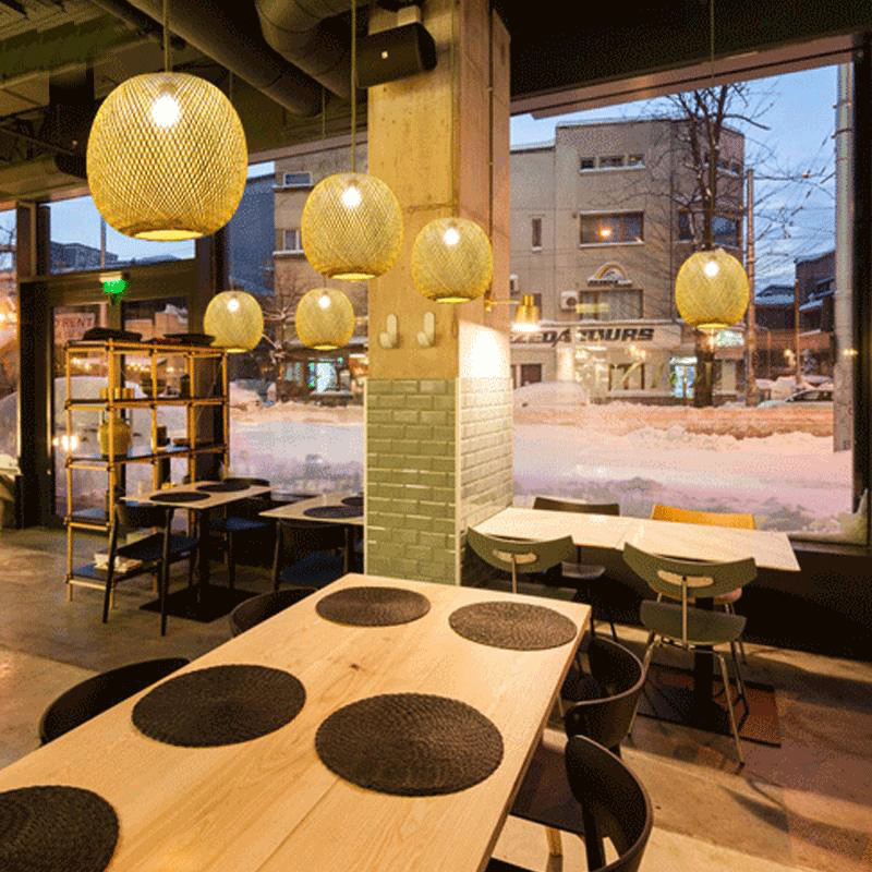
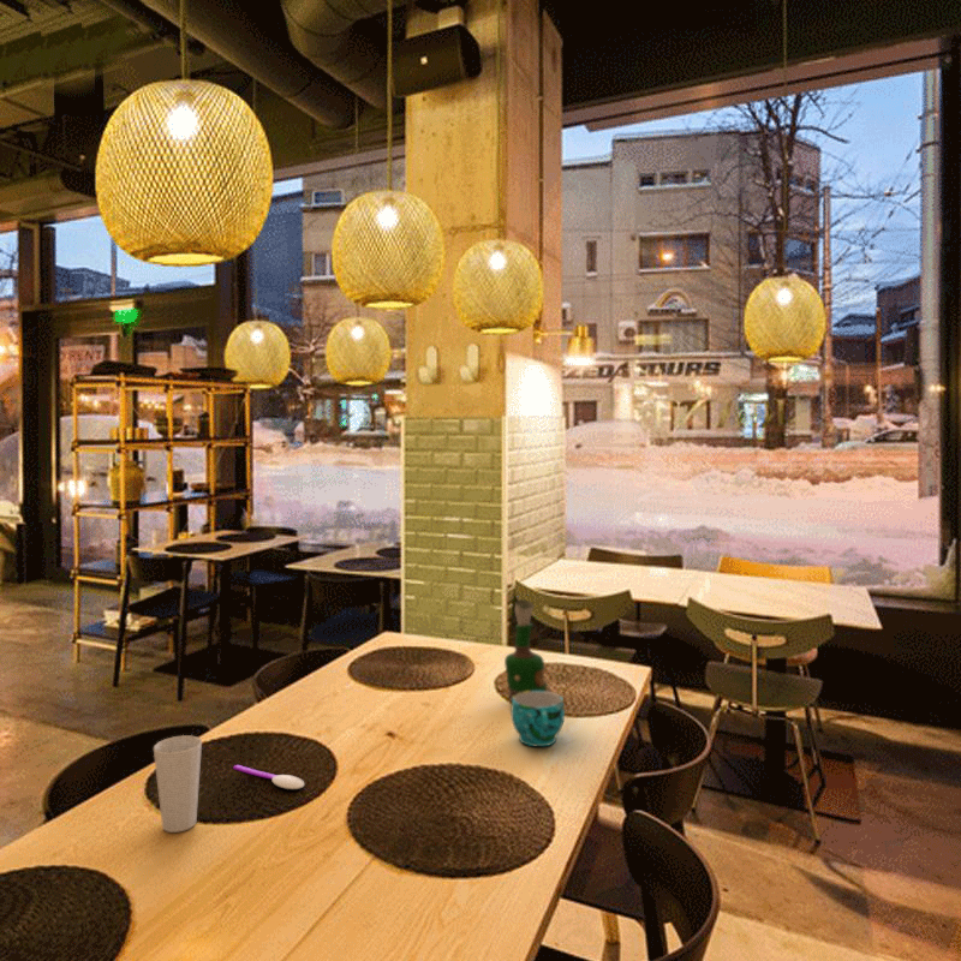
+ cup [153,734,203,834]
+ cup [509,691,566,747]
+ grog bottle [503,598,551,703]
+ spoon [232,764,305,790]
